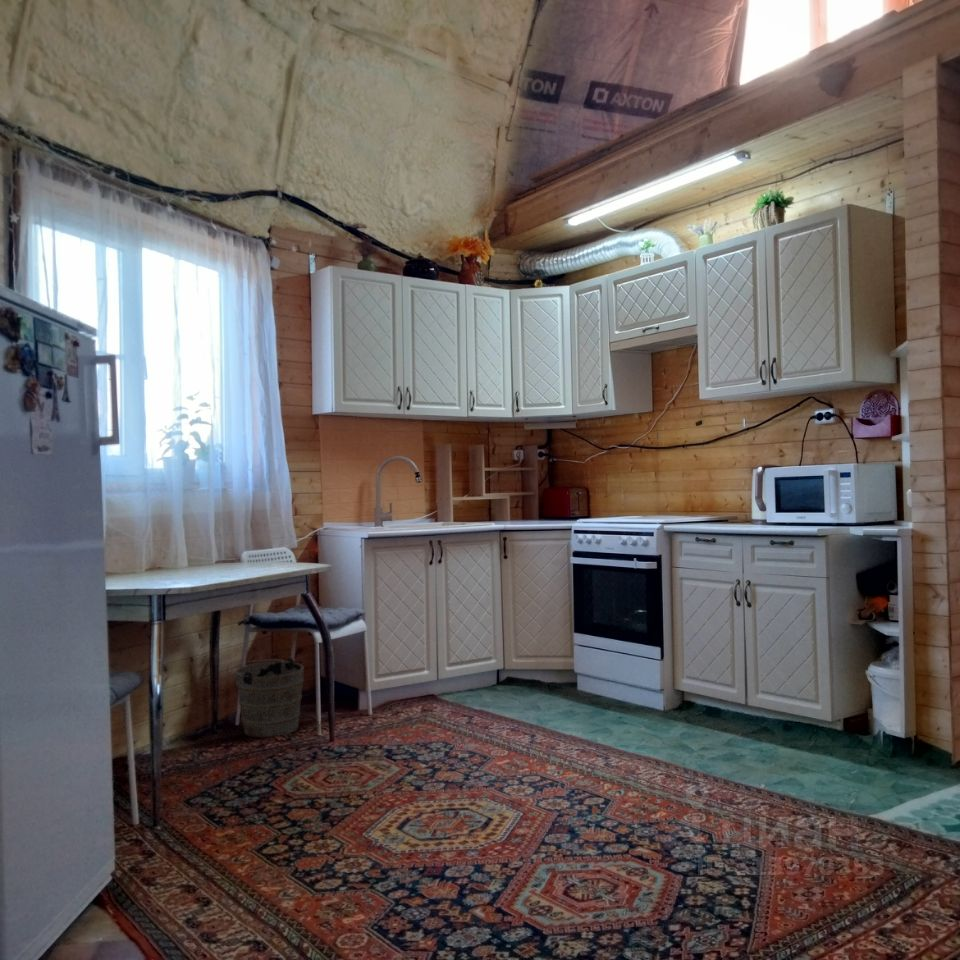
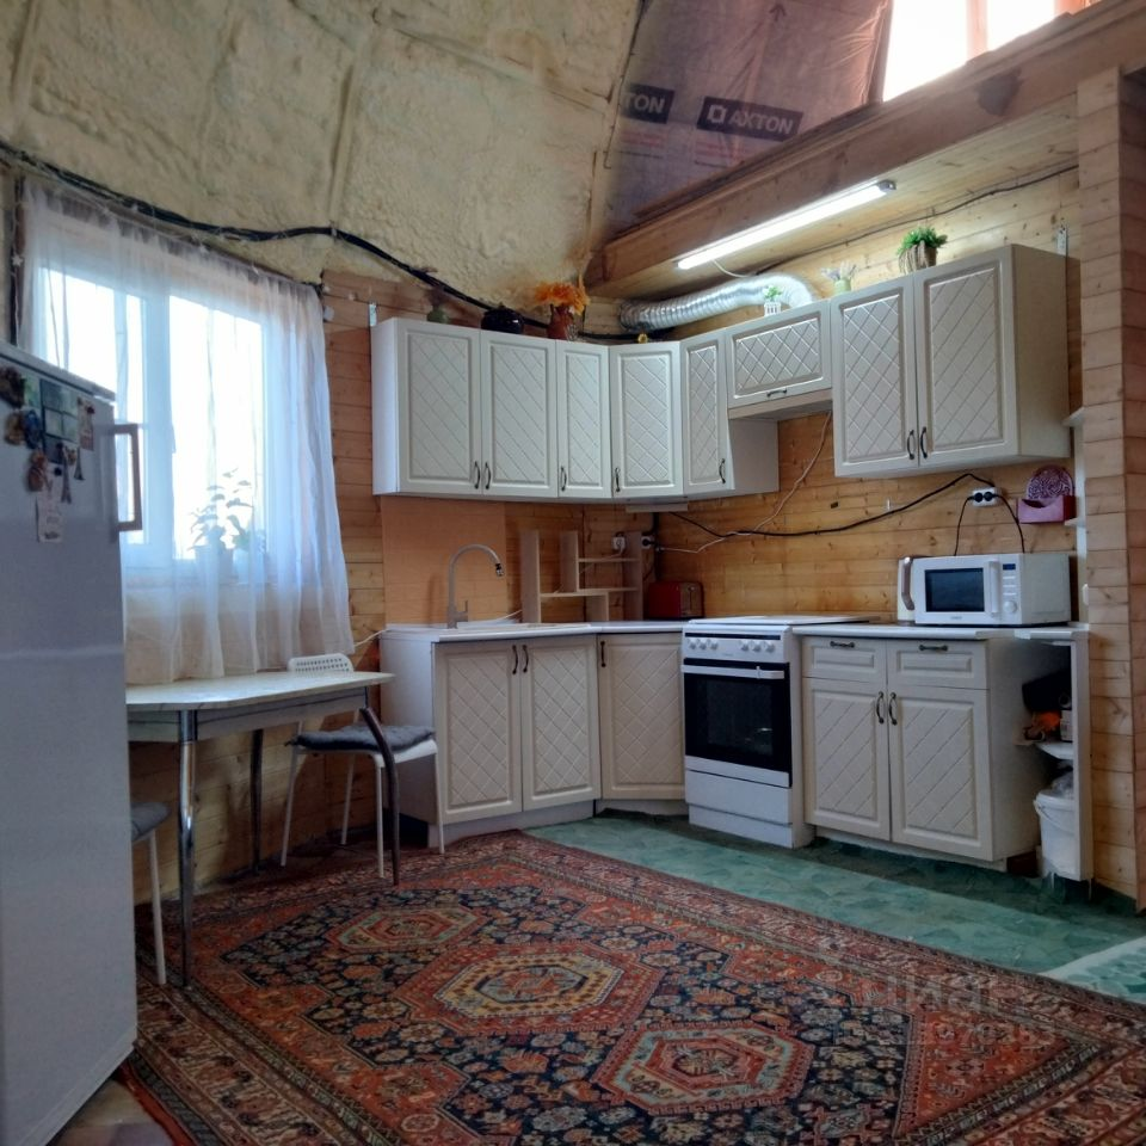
- bucket [227,657,305,738]
